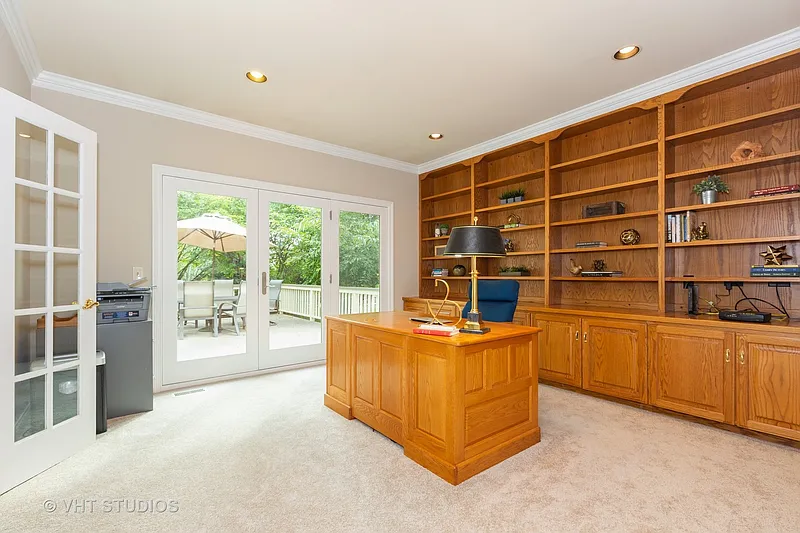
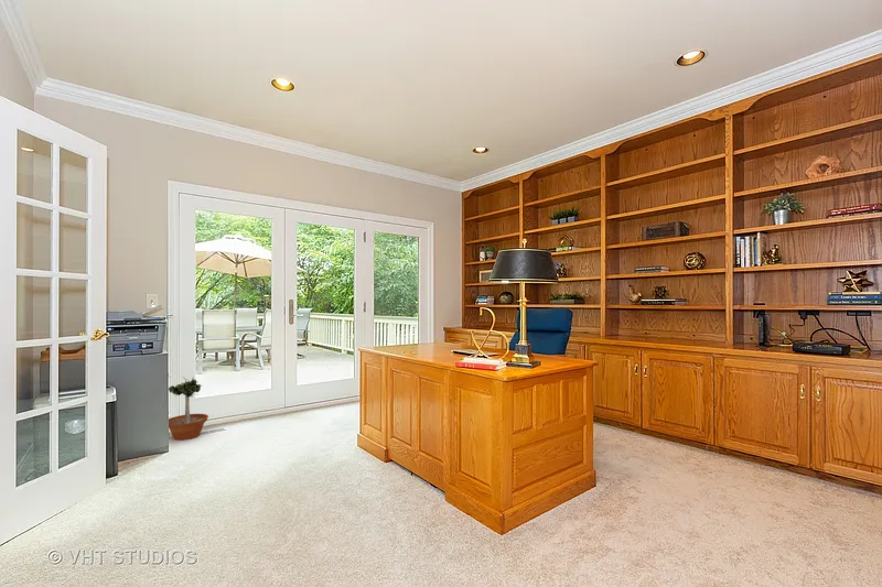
+ potted tree [168,376,209,441]
